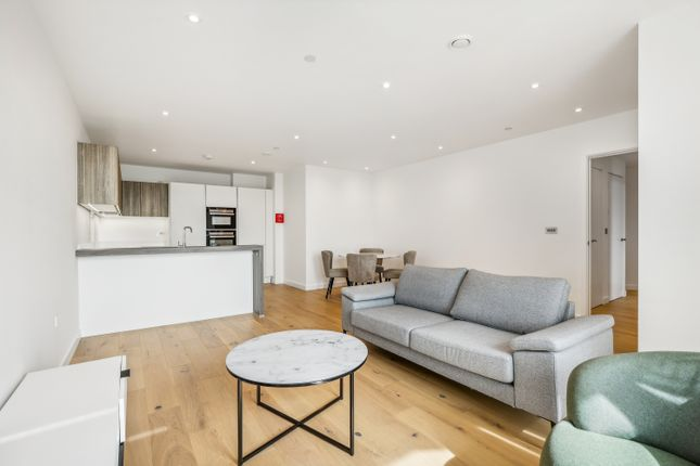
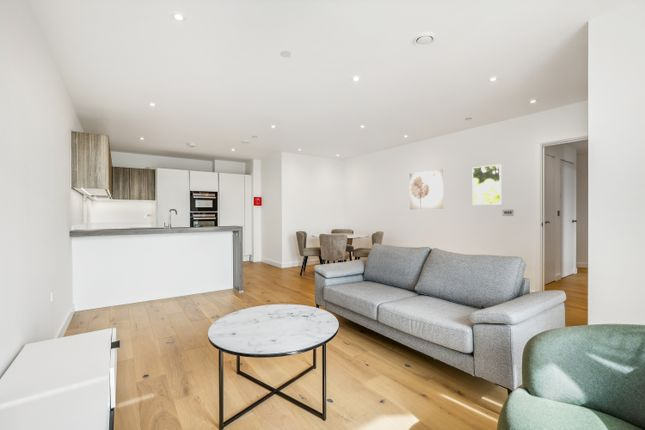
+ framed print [472,163,502,206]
+ wall art [409,168,444,210]
